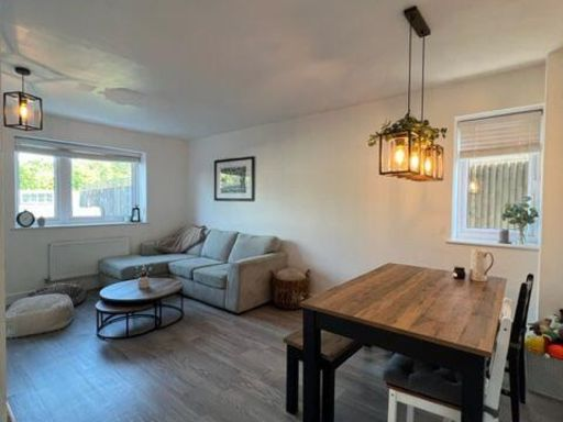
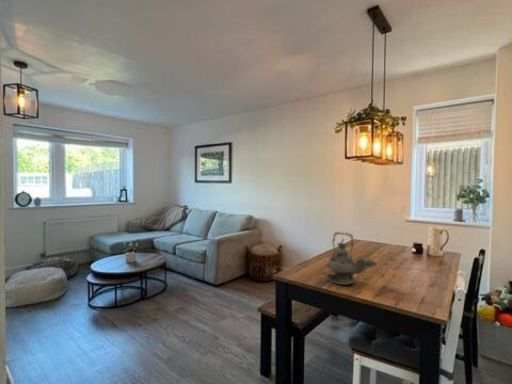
+ teapot [325,231,378,286]
